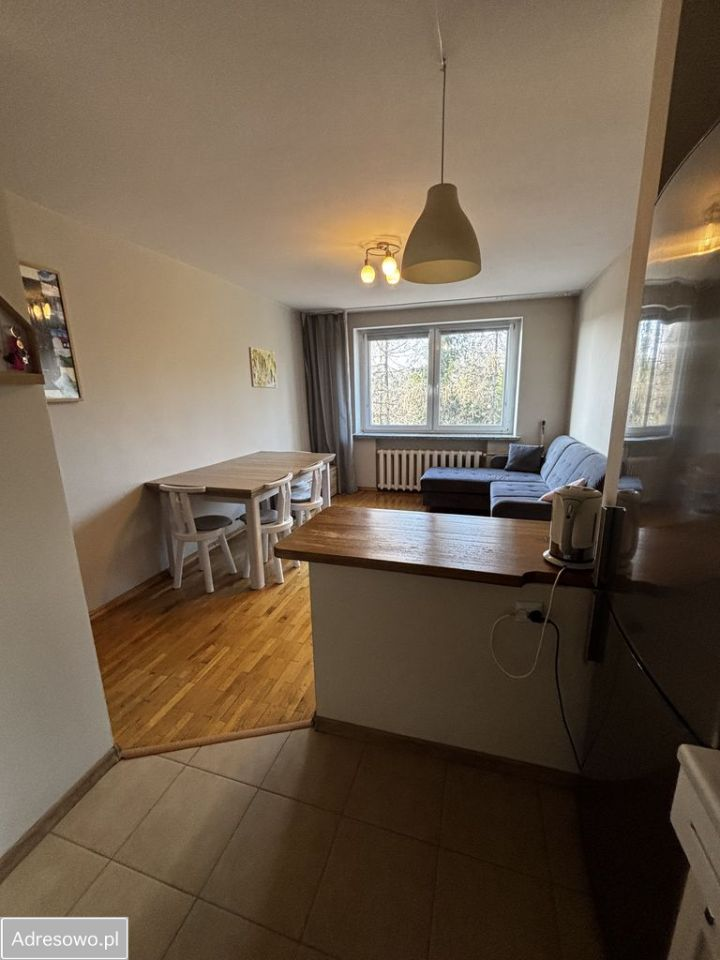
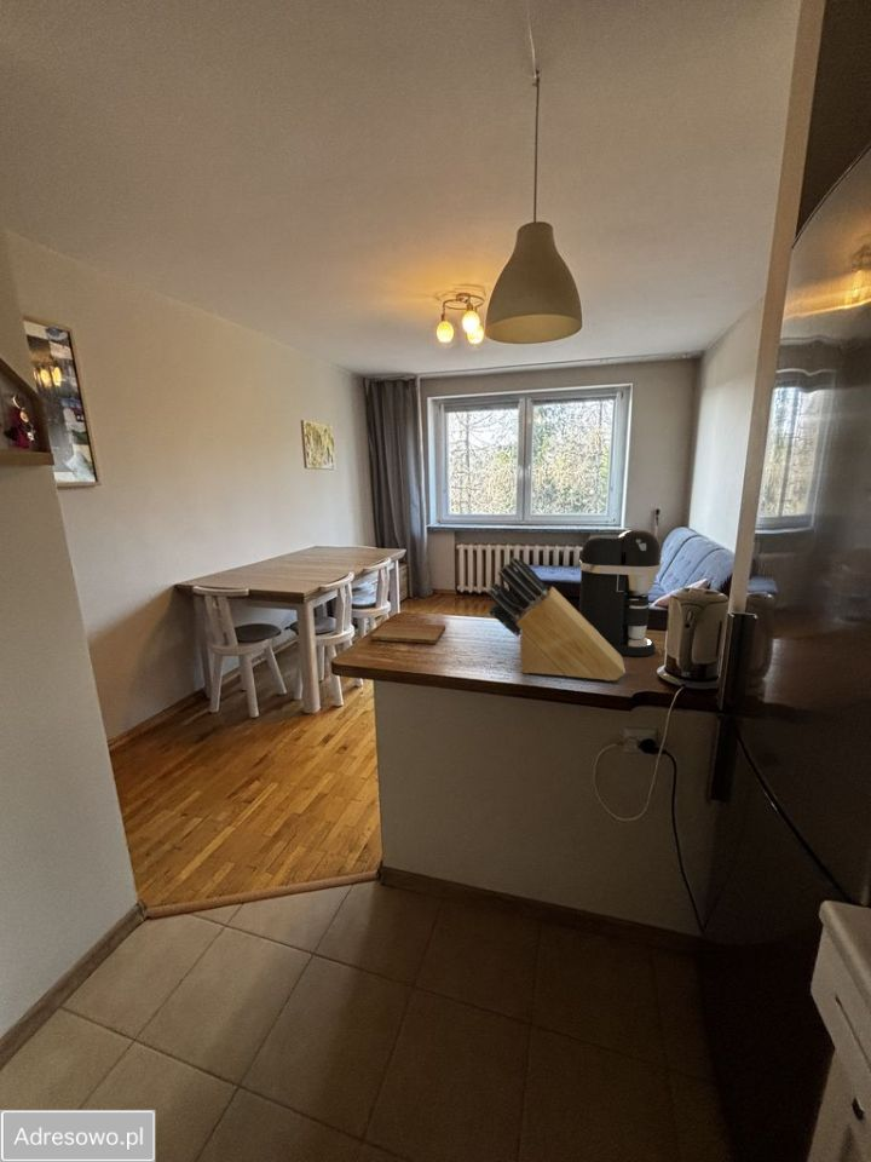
+ cutting board [370,621,446,645]
+ coffee maker [578,529,663,657]
+ knife block [485,556,627,681]
